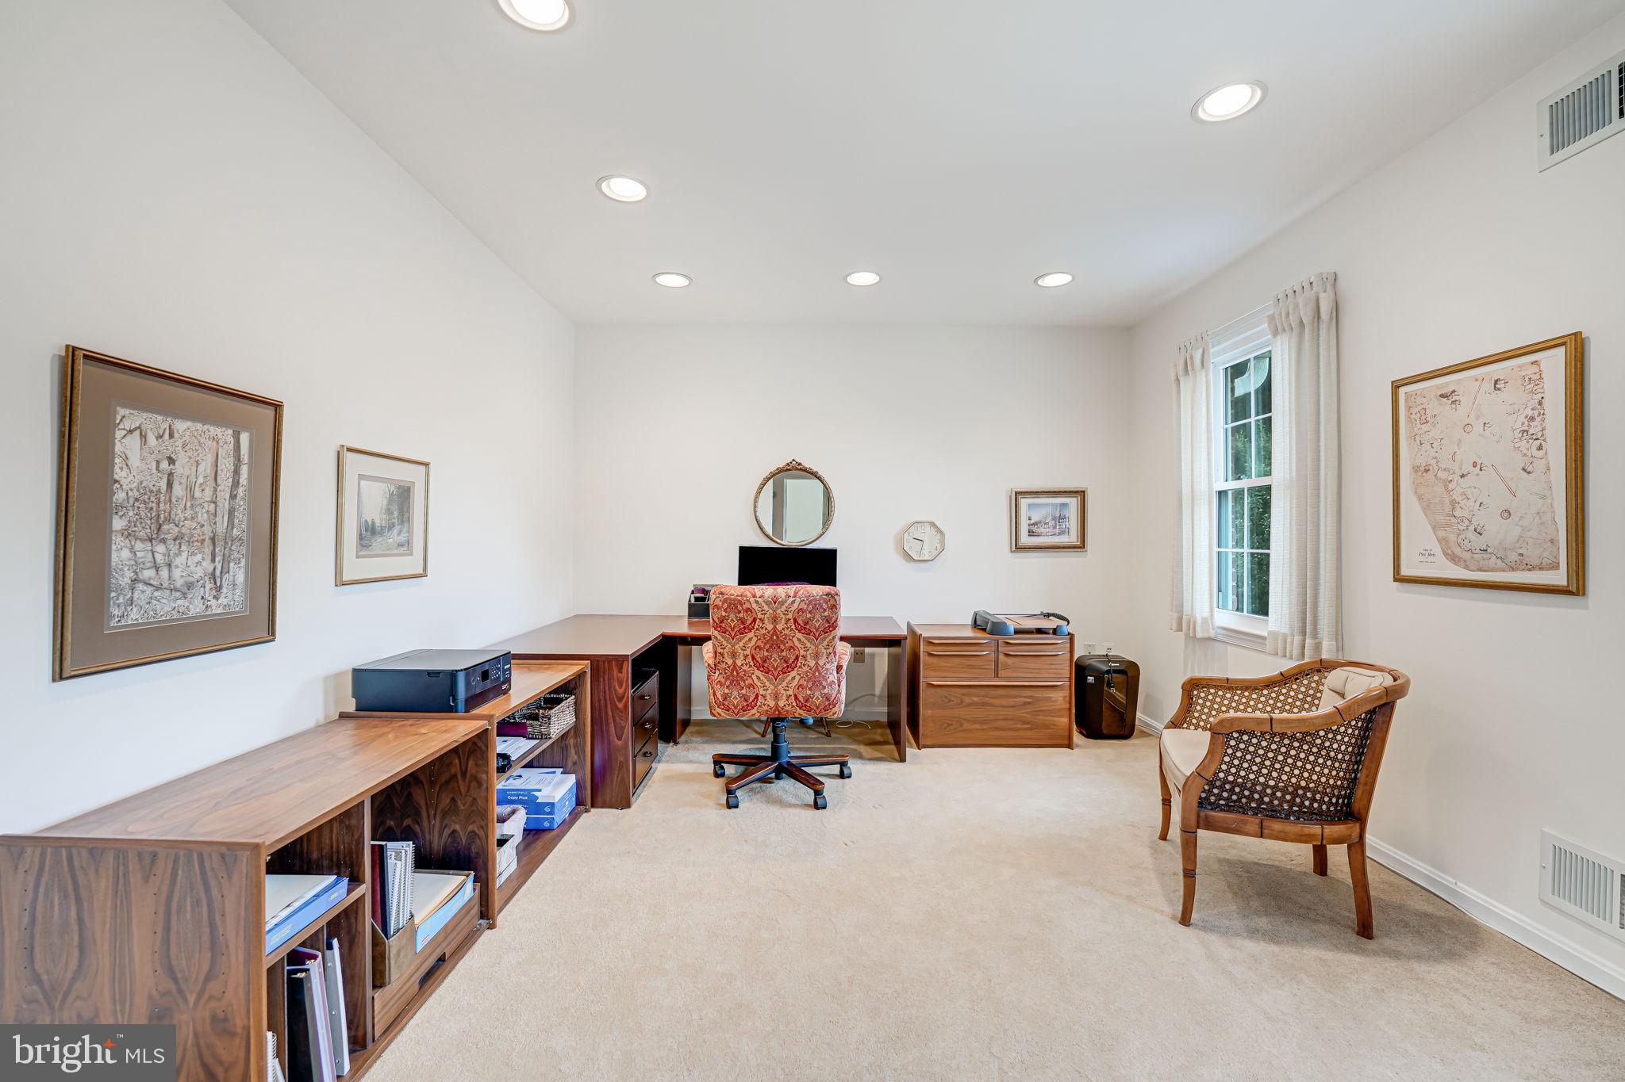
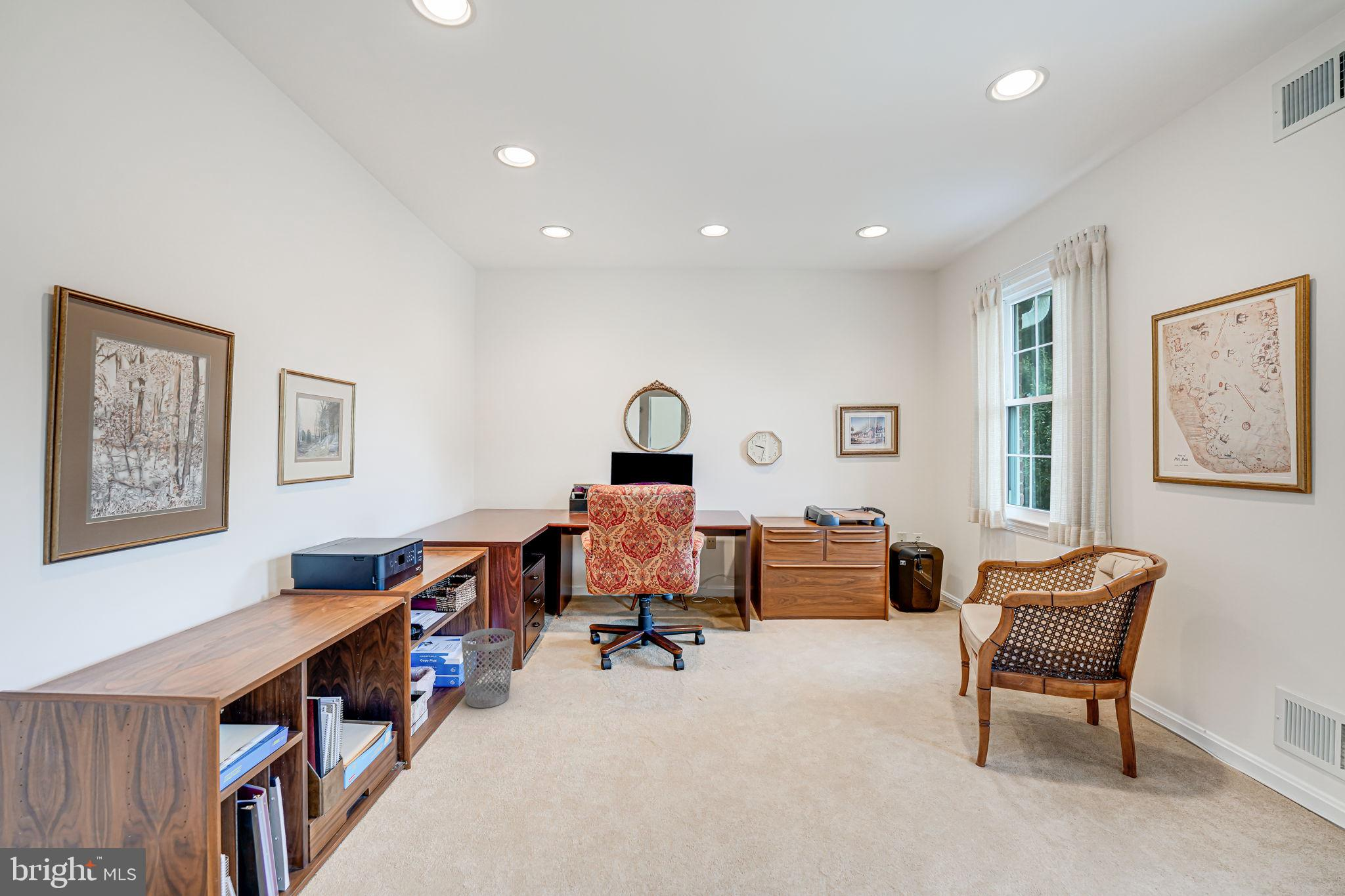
+ wastebasket [461,628,515,708]
